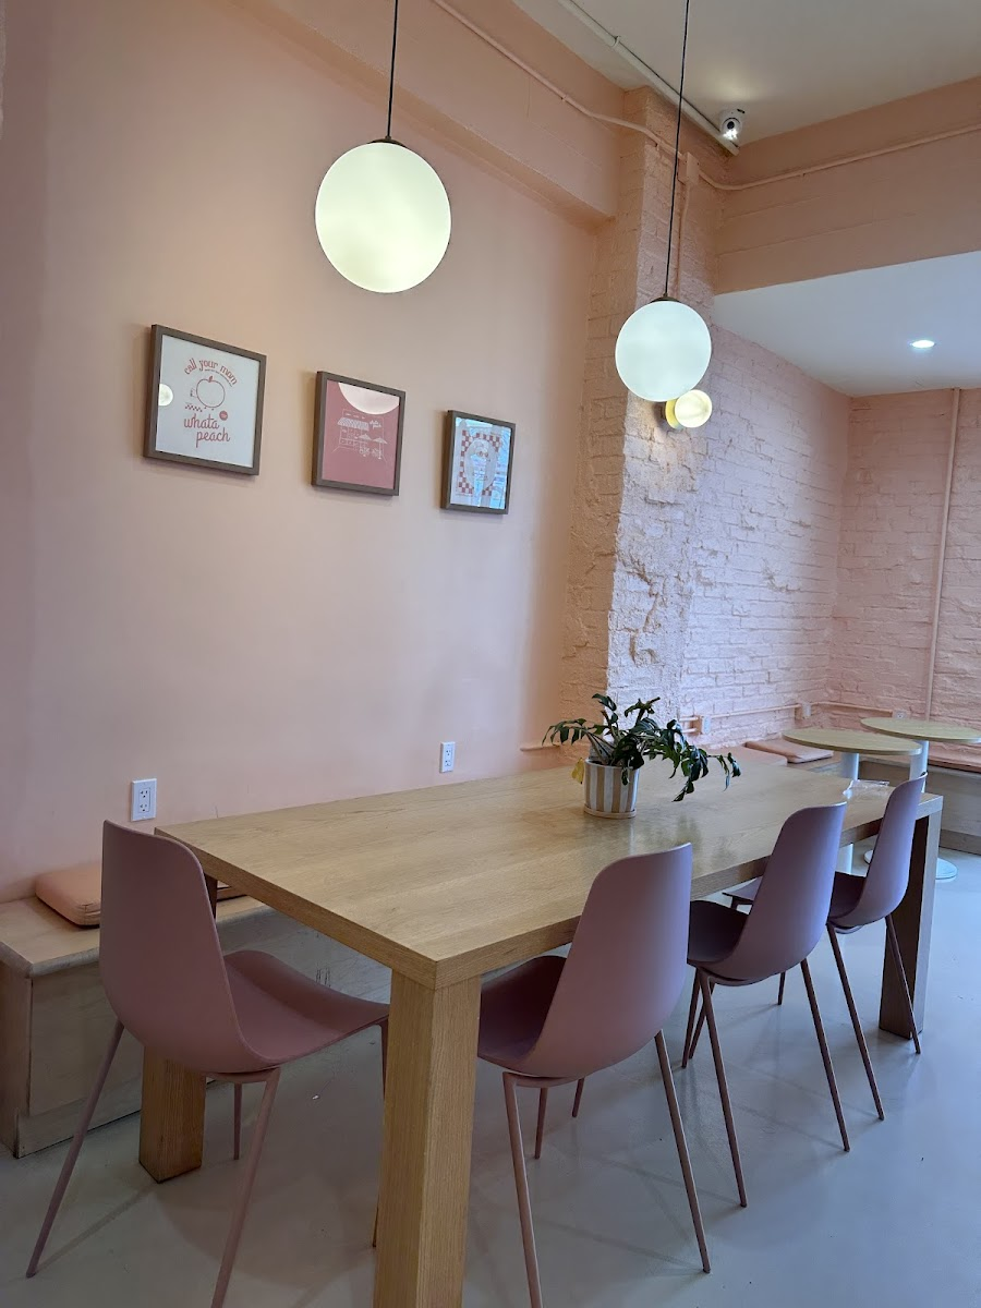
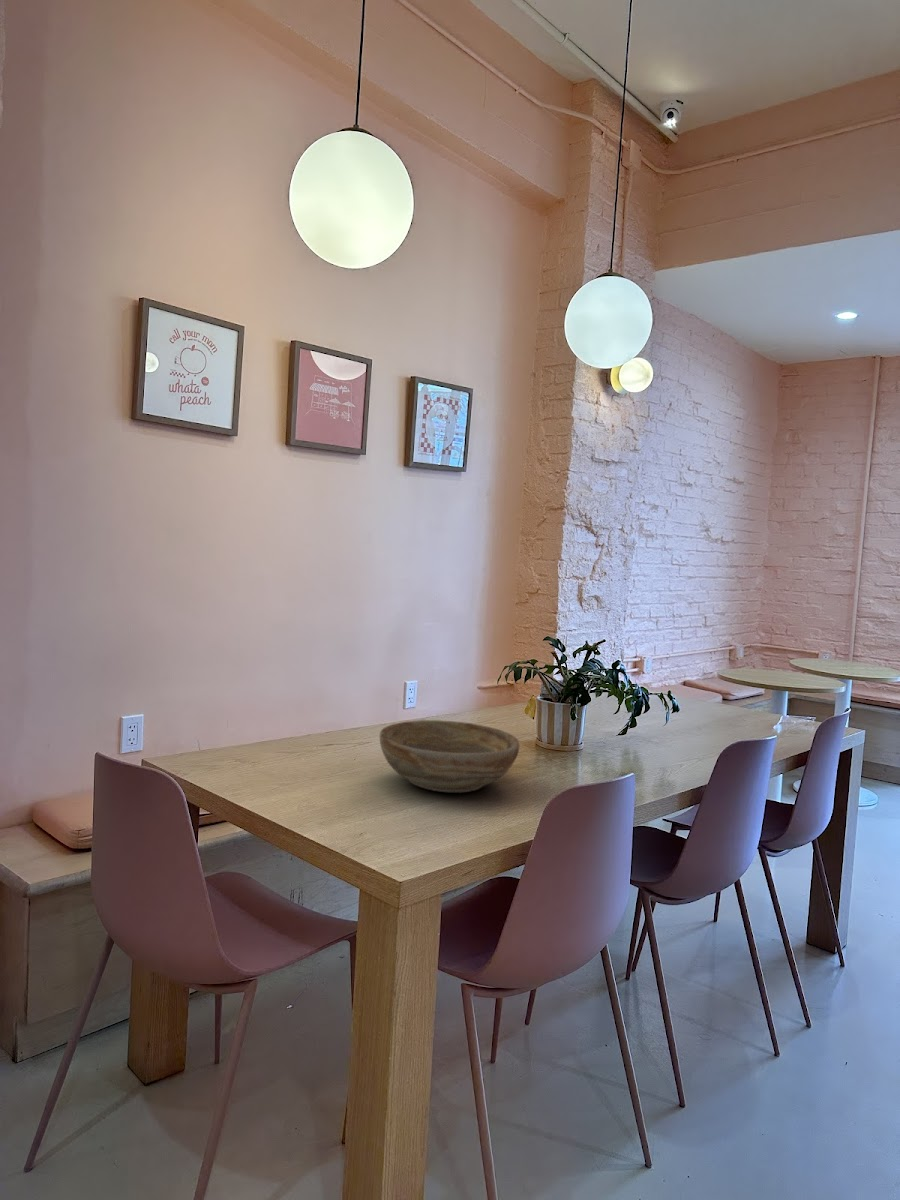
+ bowl [379,719,520,794]
